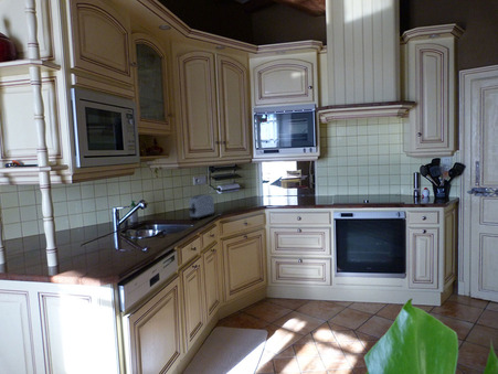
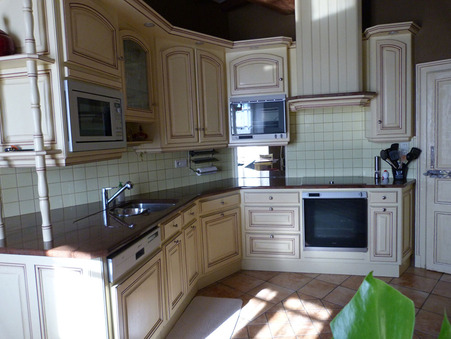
- toaster [188,194,215,222]
